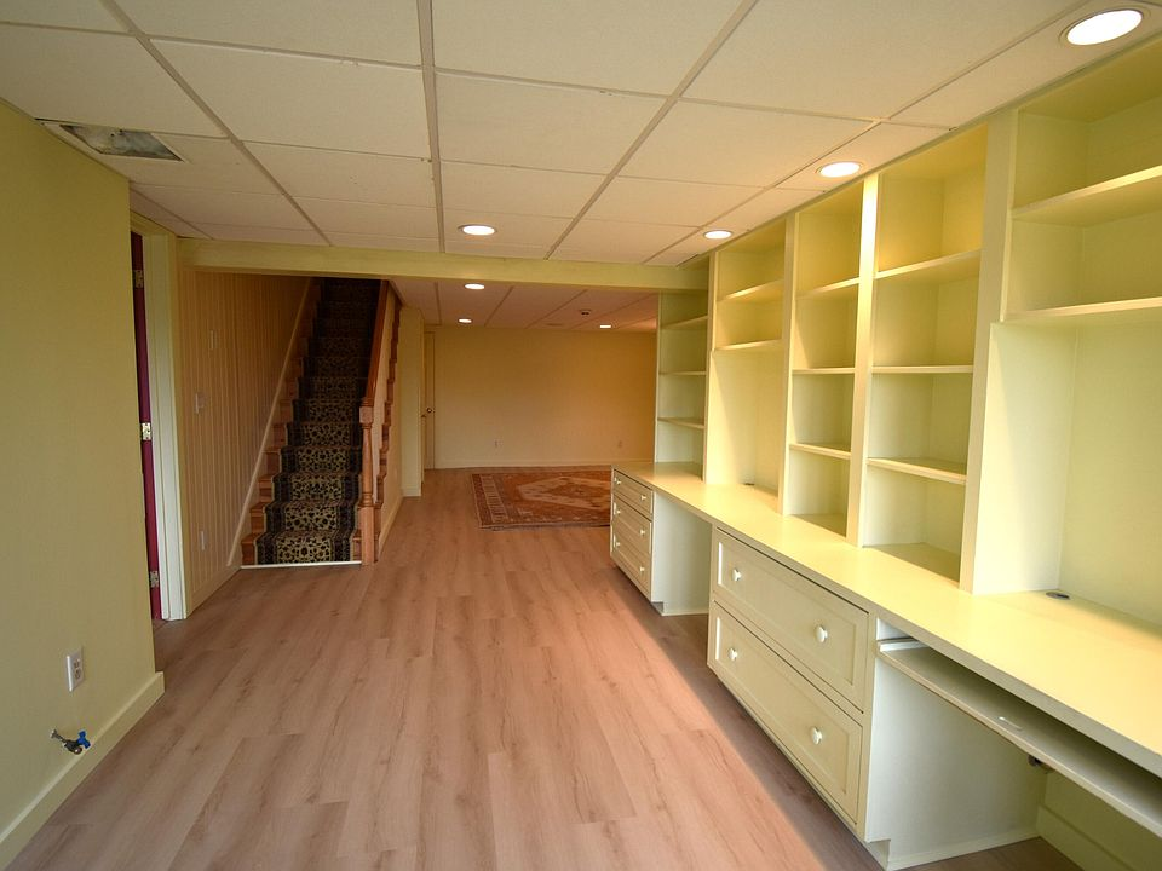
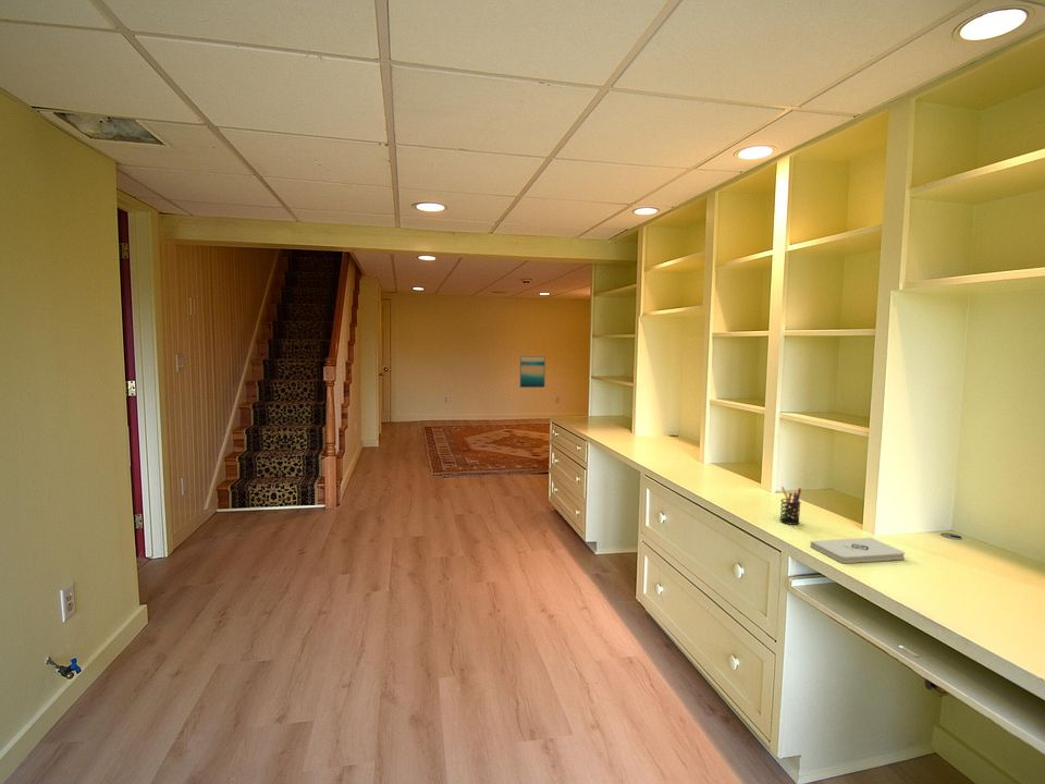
+ wall art [518,355,546,389]
+ pen holder [778,486,802,526]
+ notepad [809,537,906,564]
